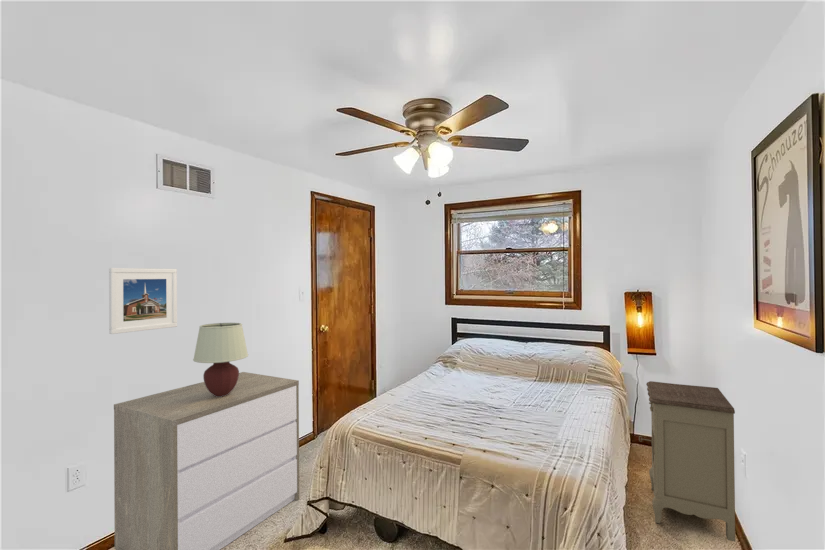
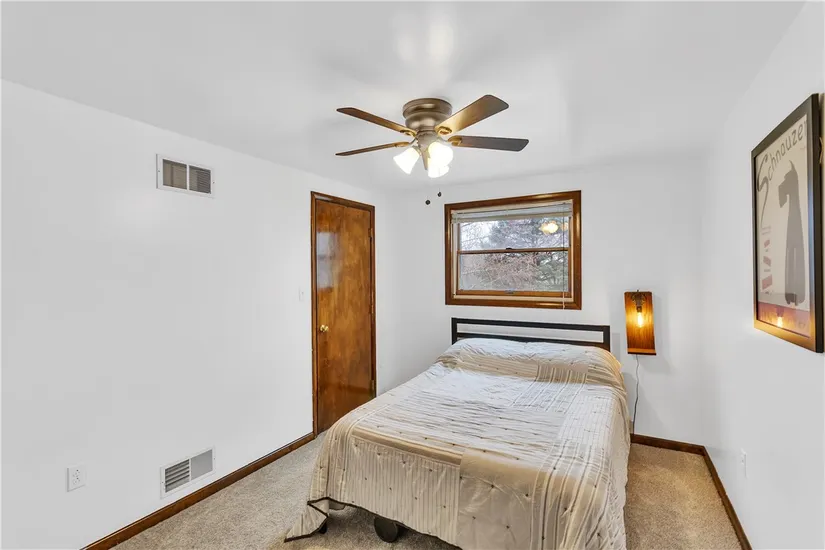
- nightstand [638,380,736,543]
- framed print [108,267,178,335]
- table lamp [192,322,249,397]
- dresser [113,371,300,550]
